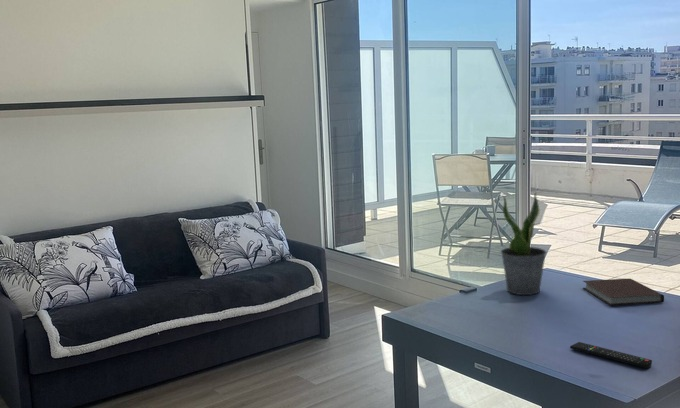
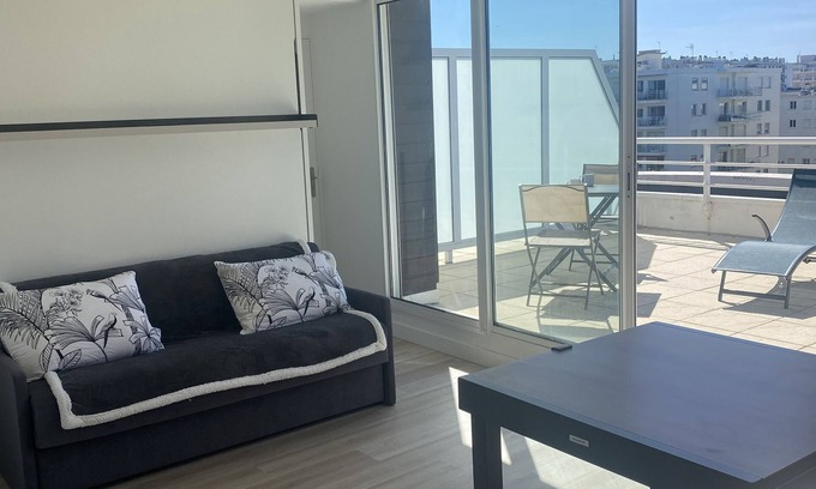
- potted plant [500,191,548,296]
- notebook [582,278,665,306]
- remote control [569,341,653,369]
